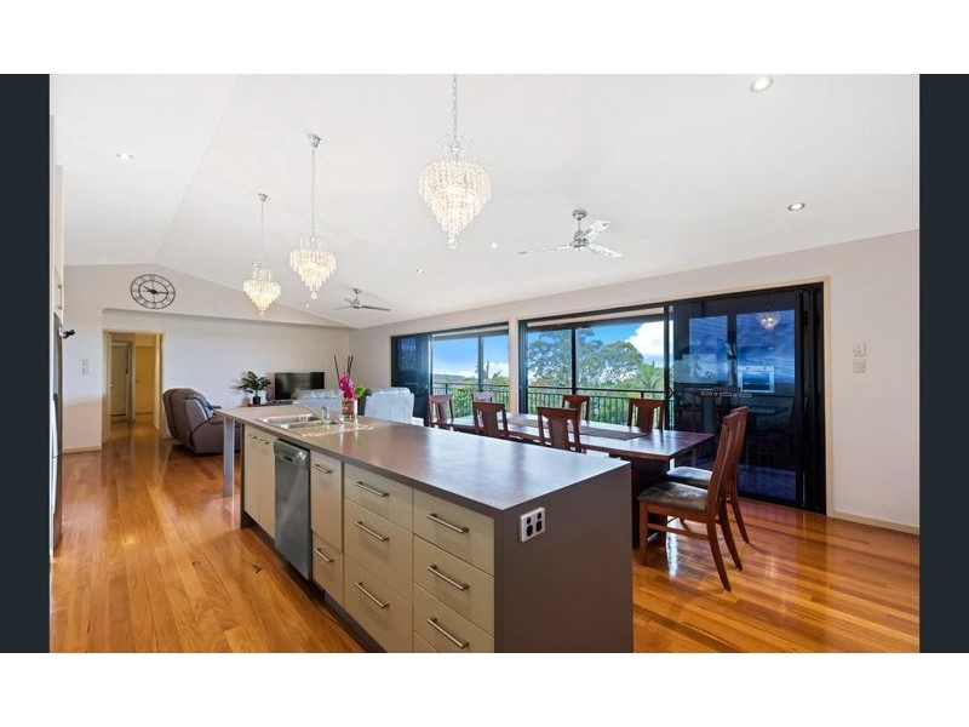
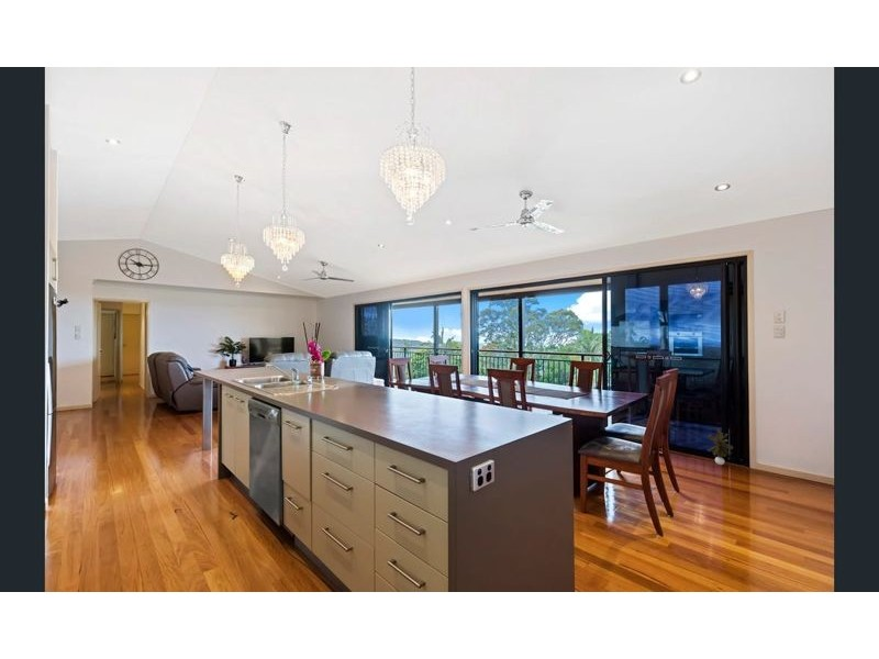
+ potted plant [706,427,734,466]
